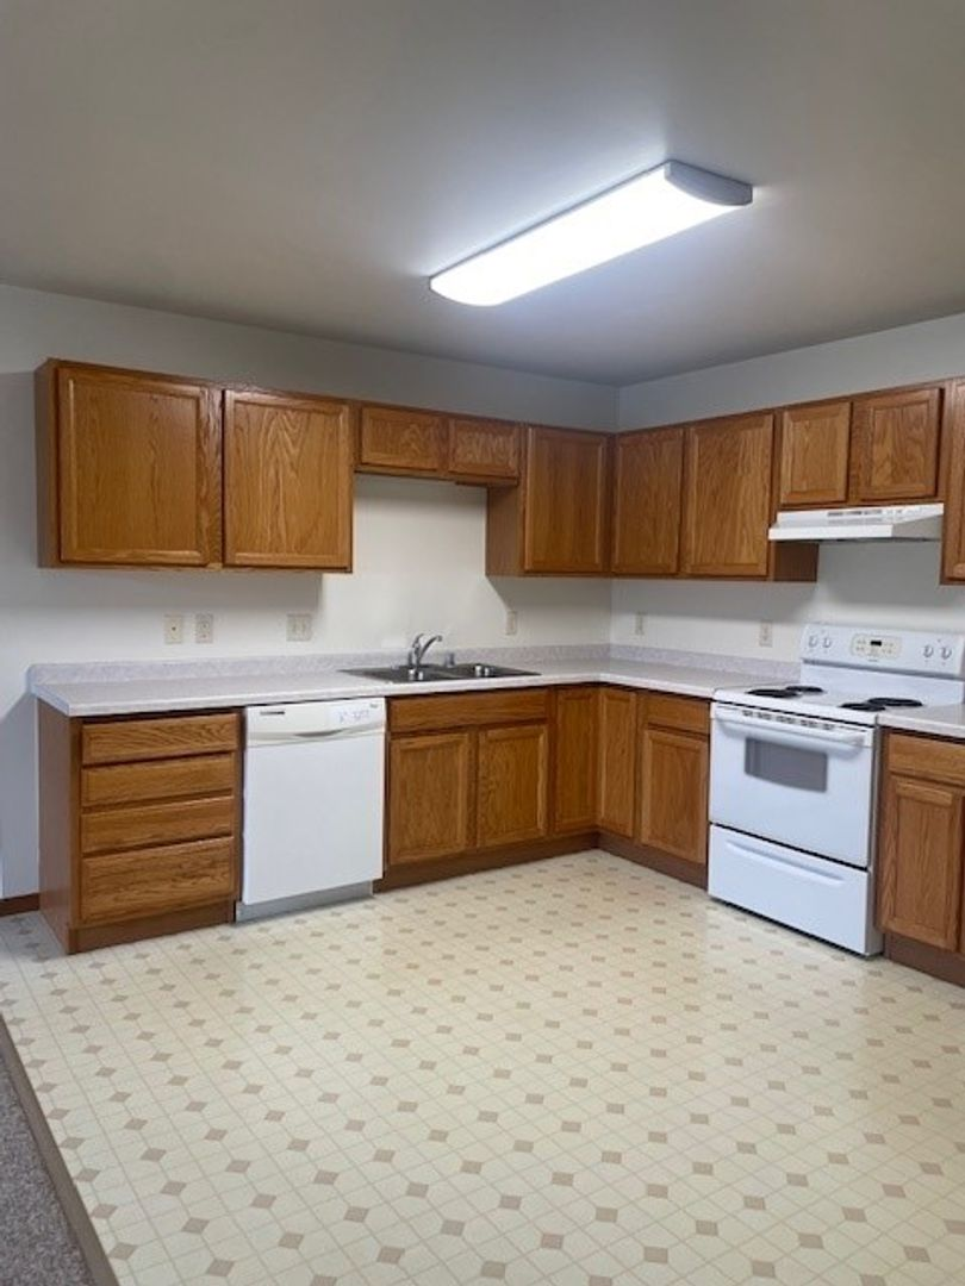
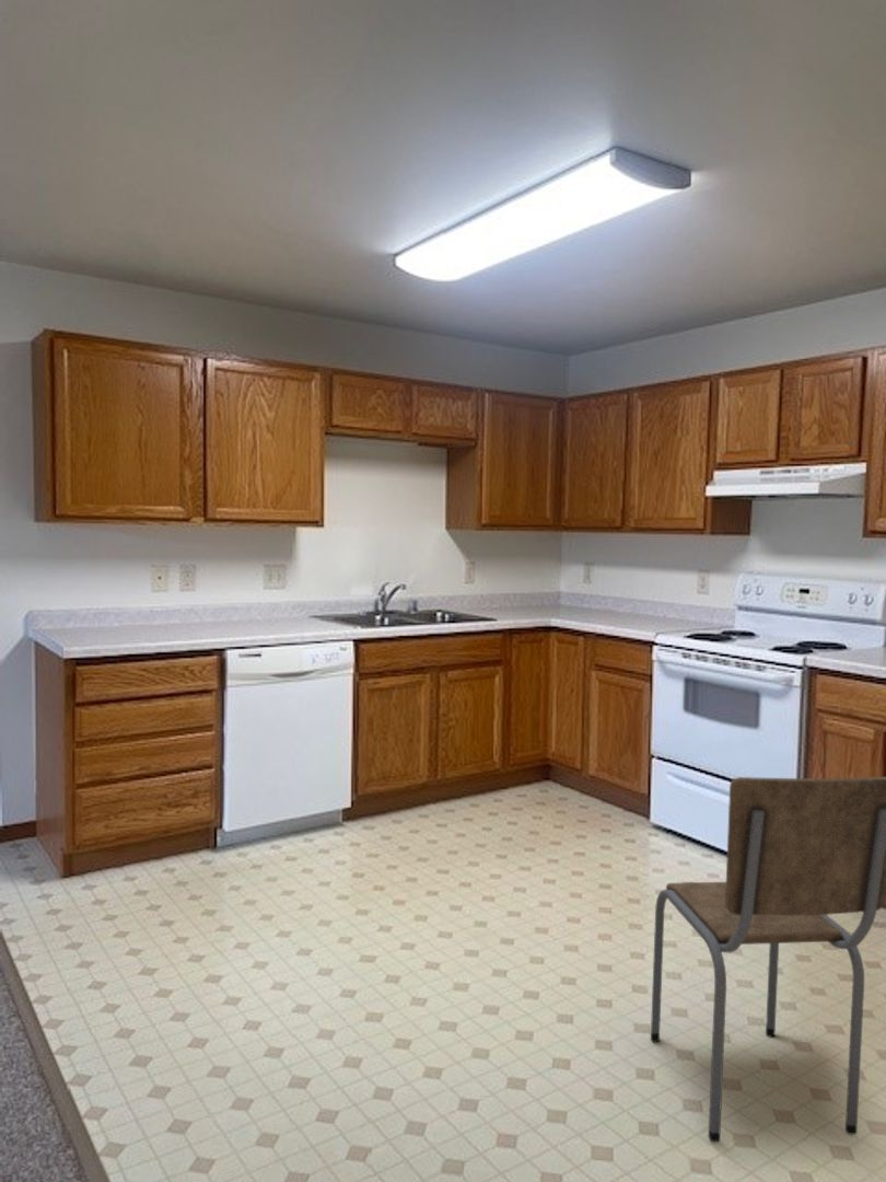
+ dining chair [650,776,886,1143]
